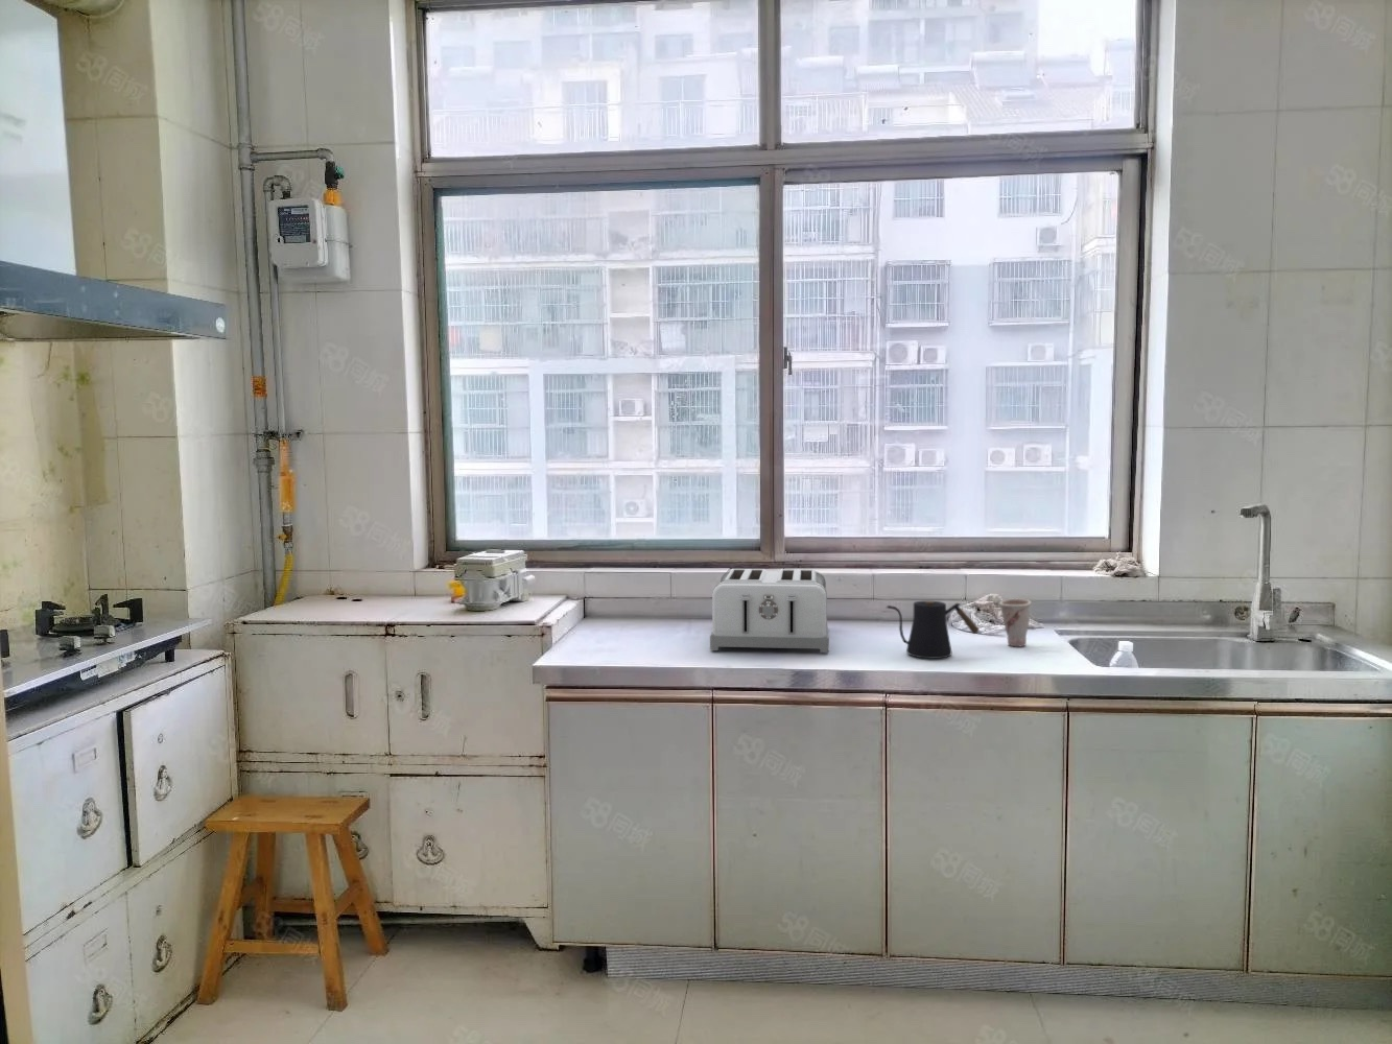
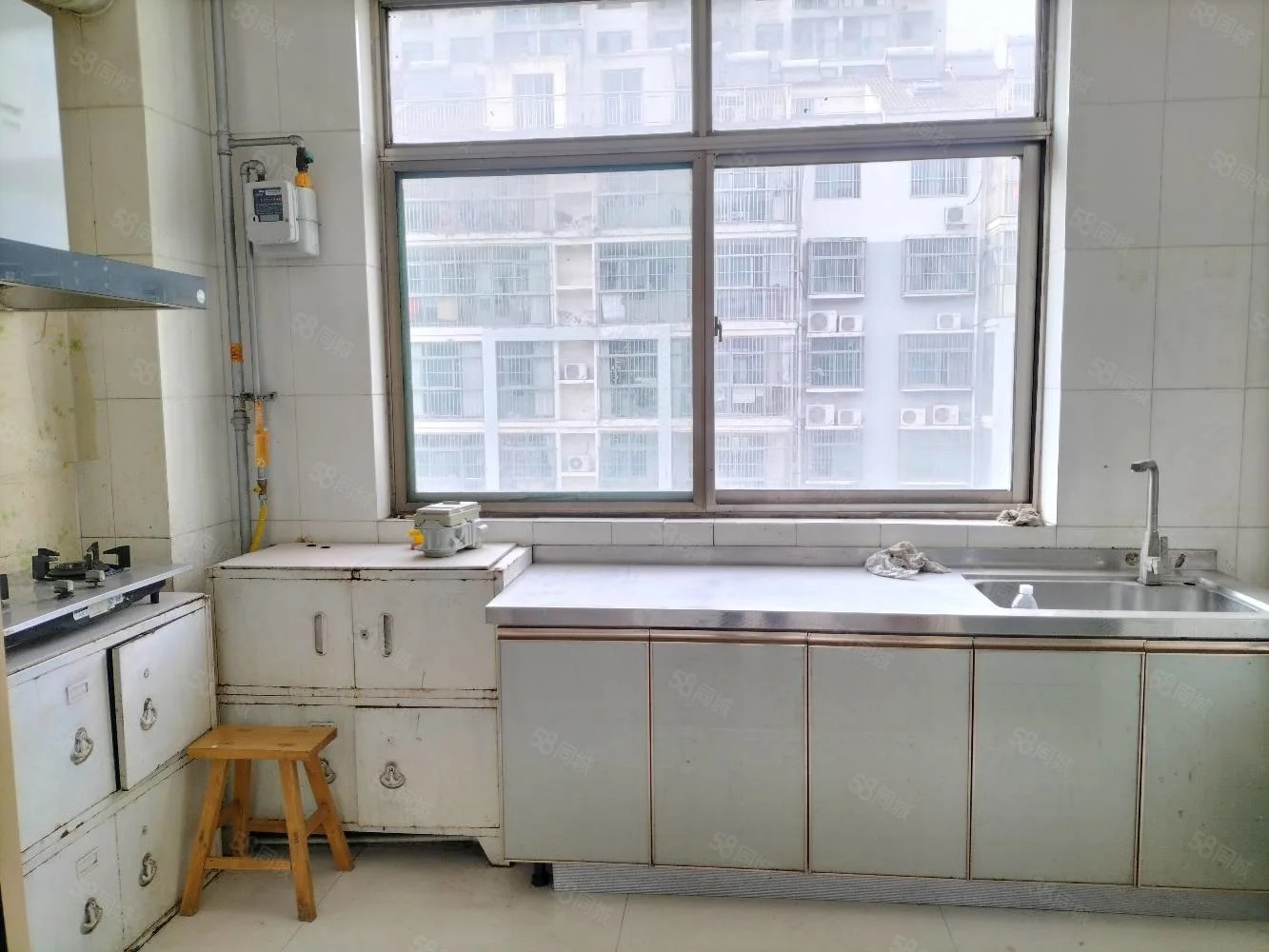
- toaster [709,568,829,654]
- cup [998,598,1033,647]
- kettle [885,600,981,660]
